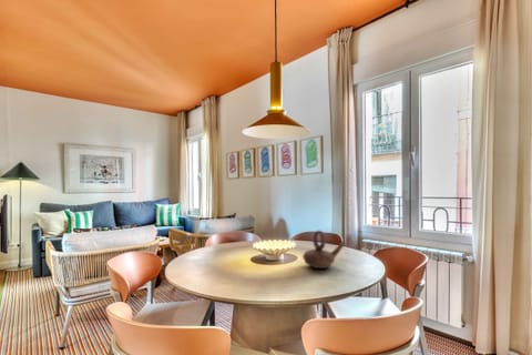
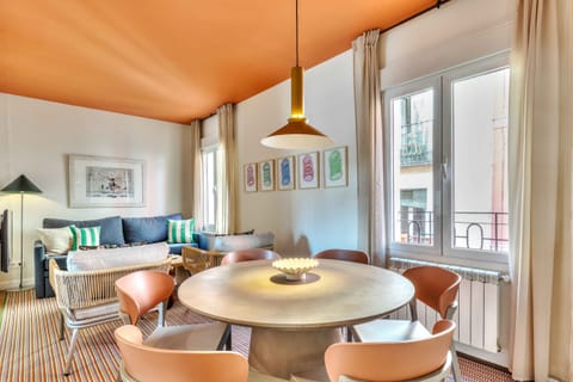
- teapot [301,230,346,270]
